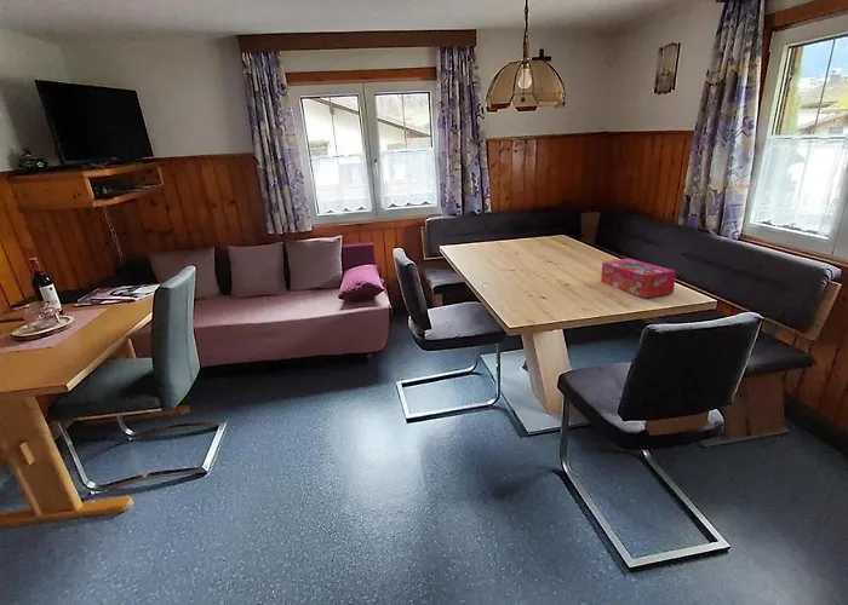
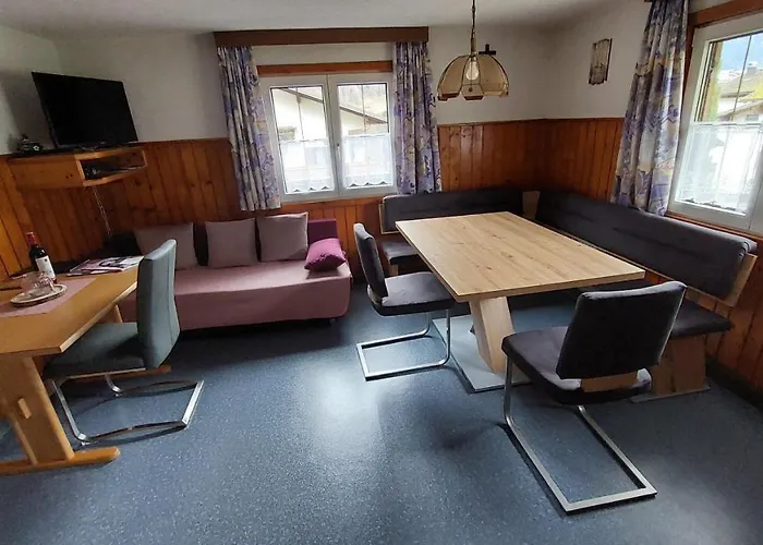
- tissue box [600,258,677,299]
